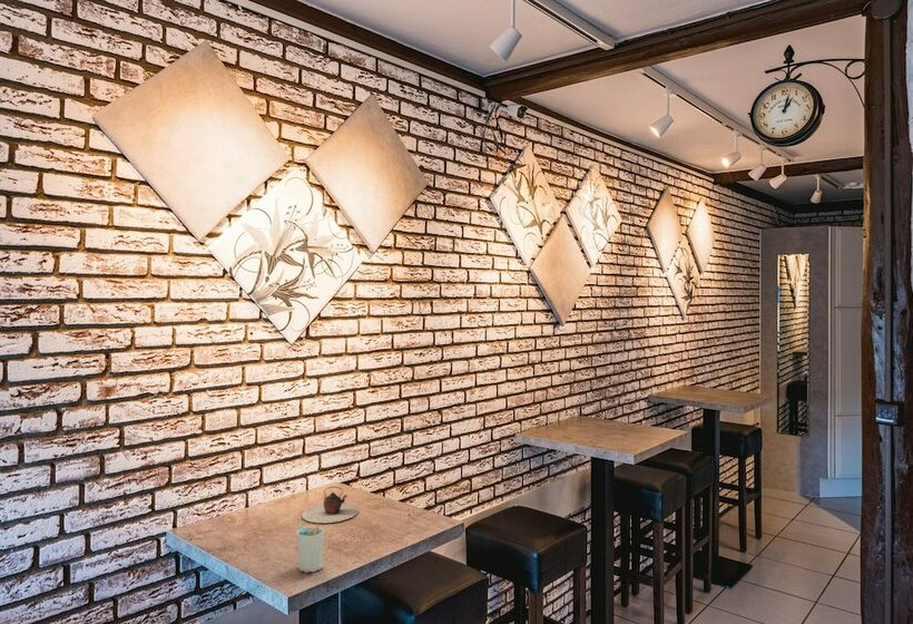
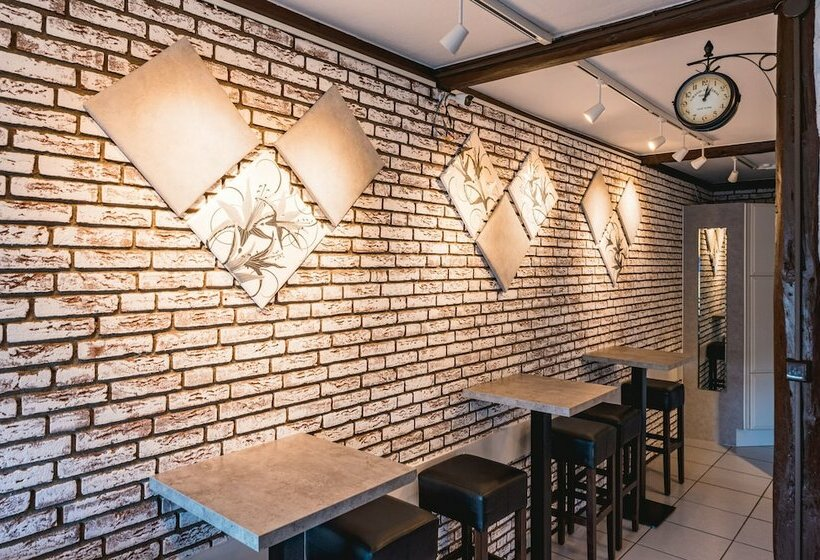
- teapot [301,486,359,524]
- cup [296,525,325,574]
